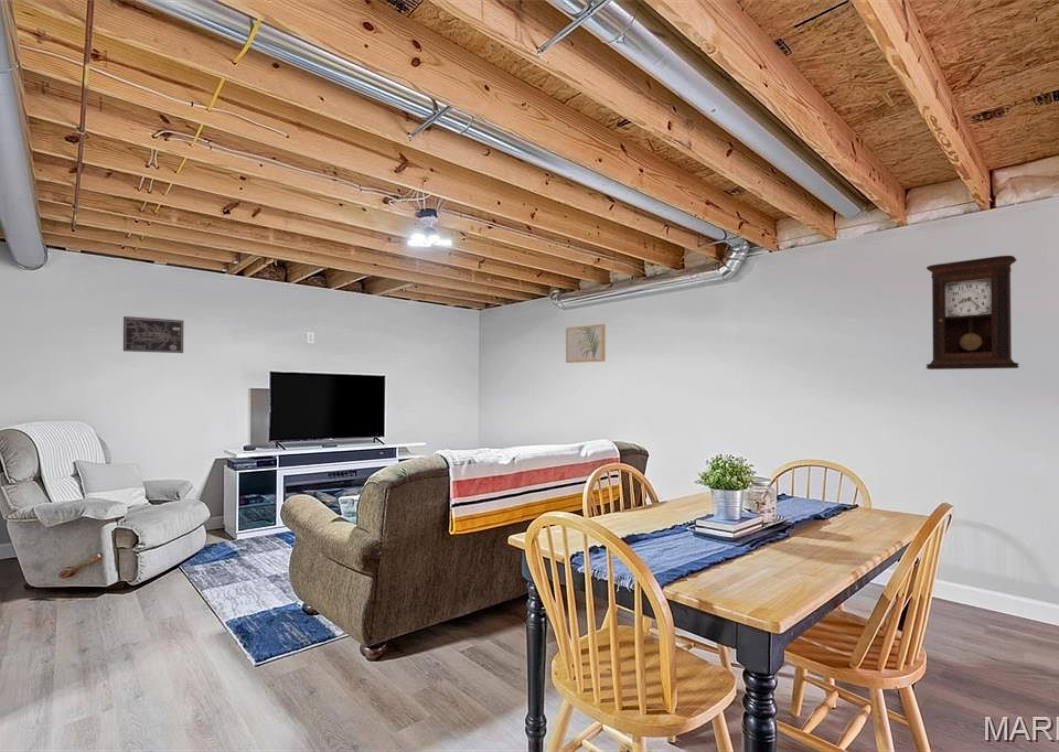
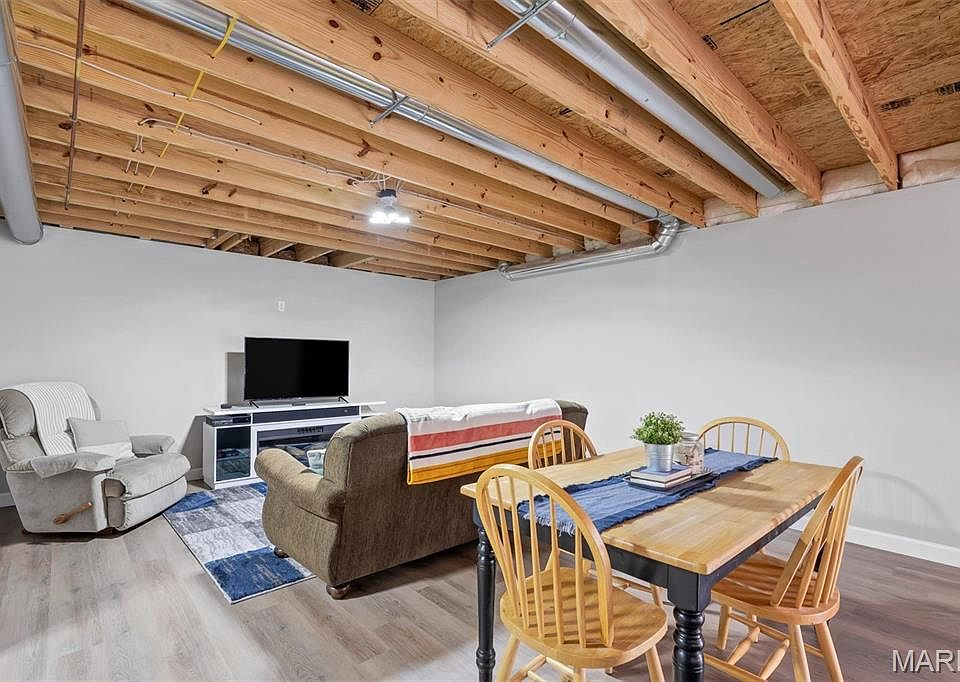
- wall art [122,315,184,354]
- pendulum clock [926,255,1020,370]
- wall art [565,323,607,364]
